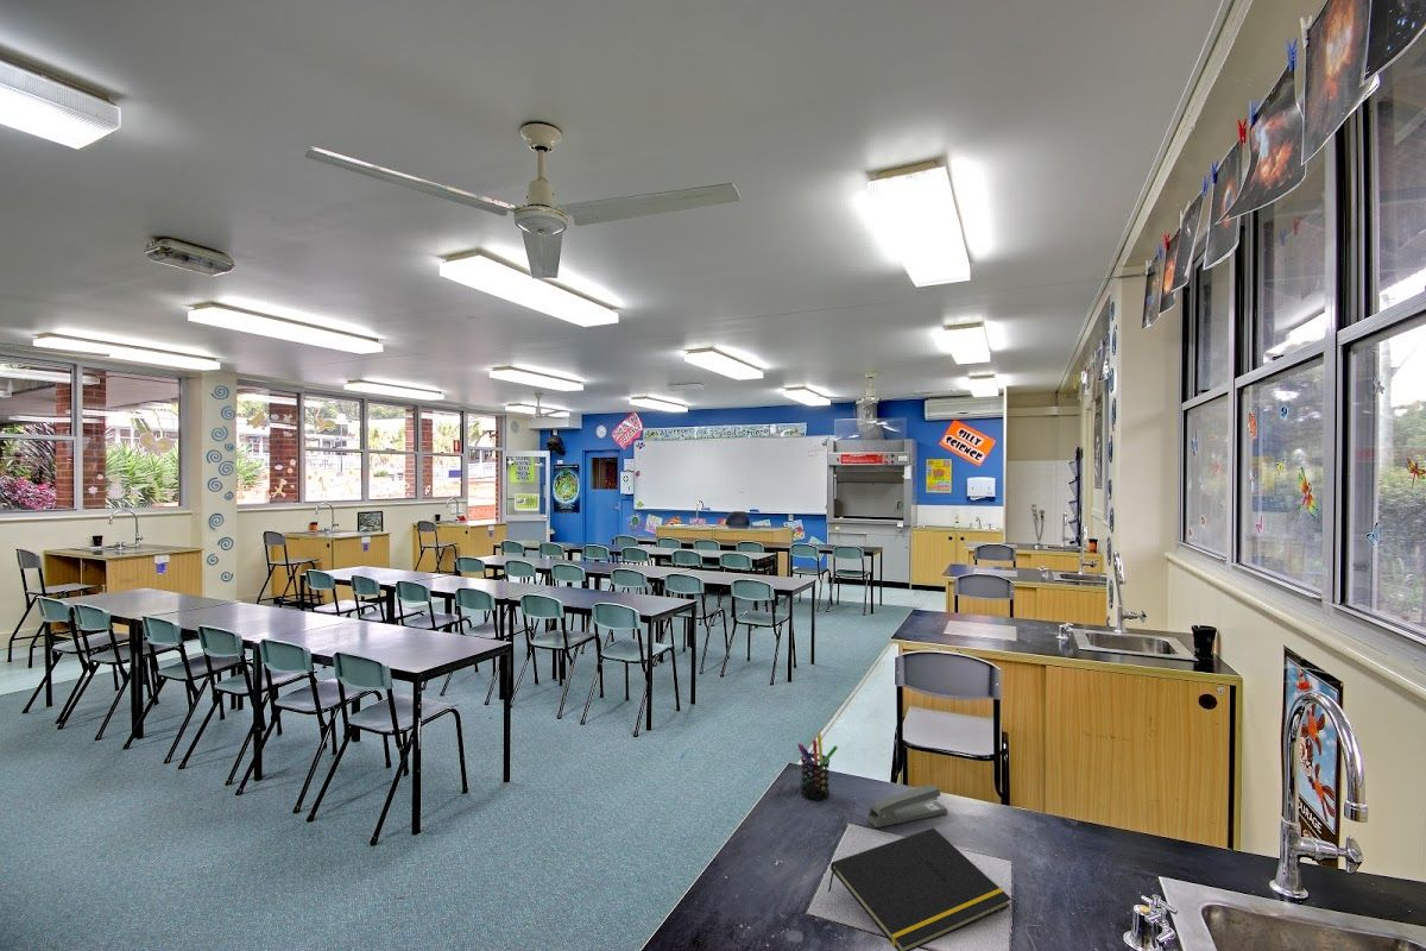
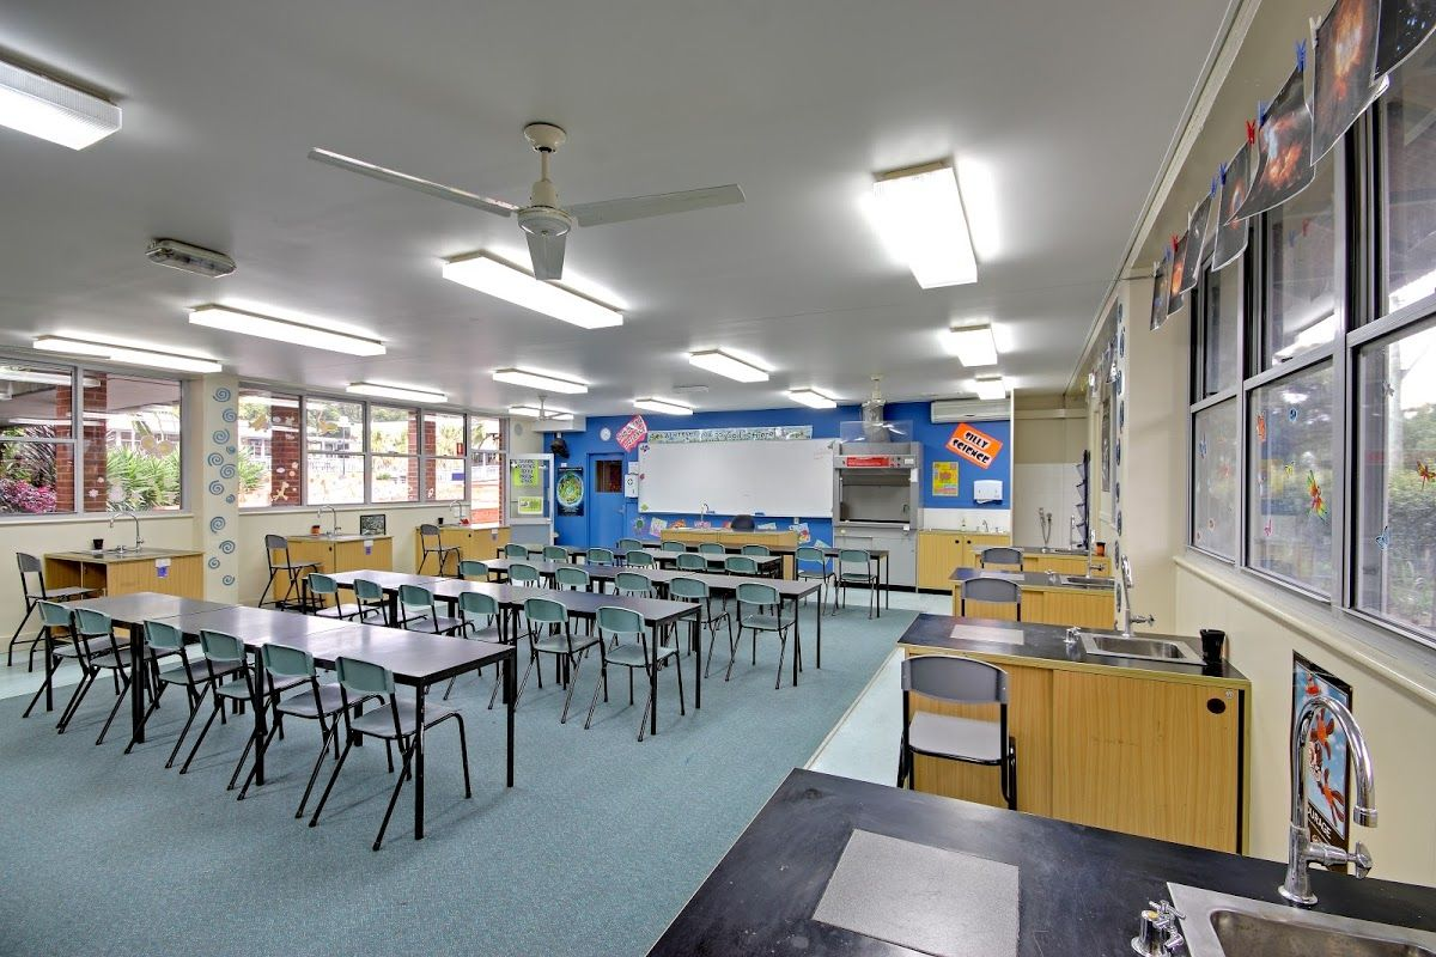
- stapler [866,783,948,829]
- notepad [827,827,1012,951]
- pen holder [796,732,839,801]
